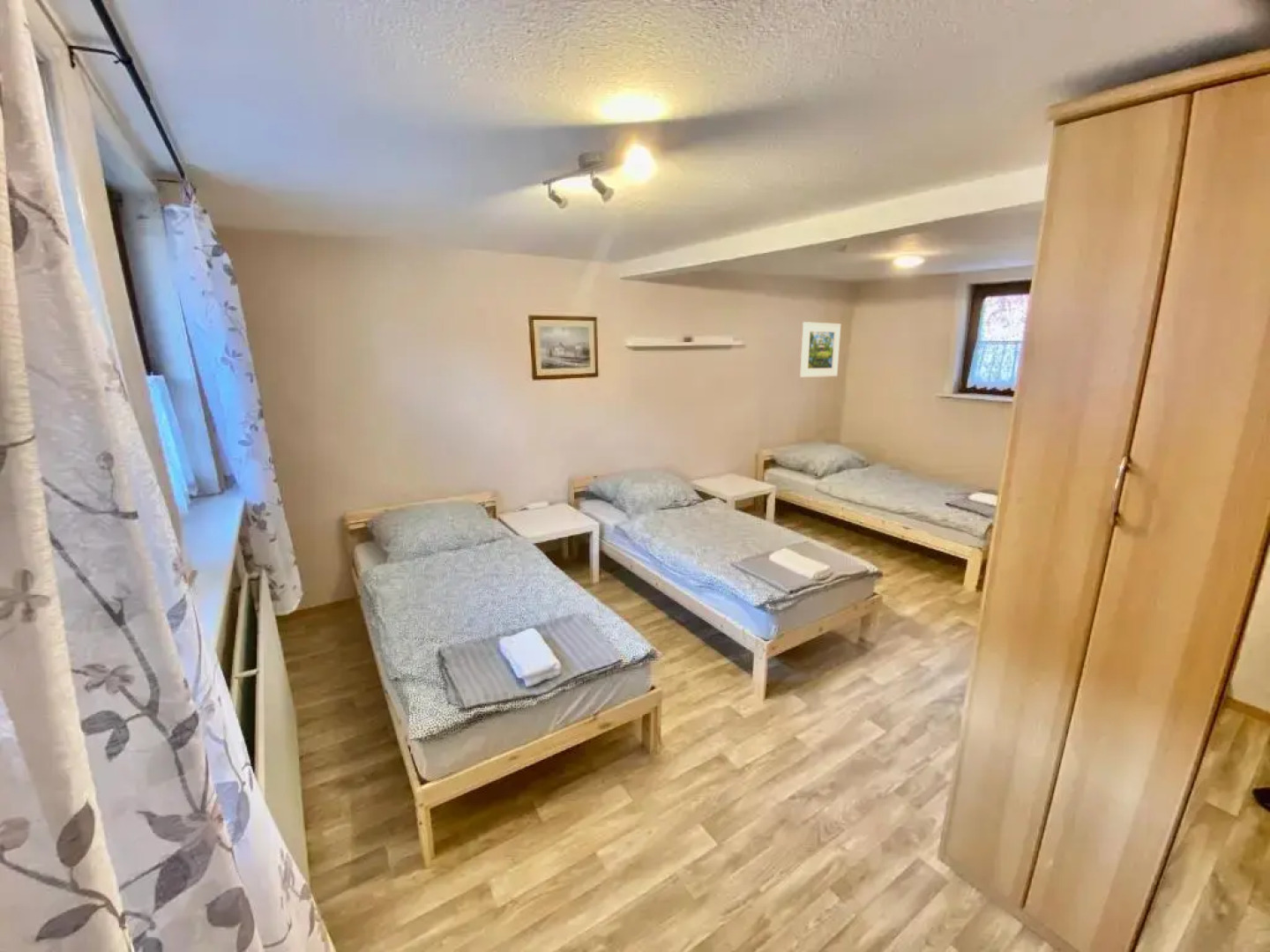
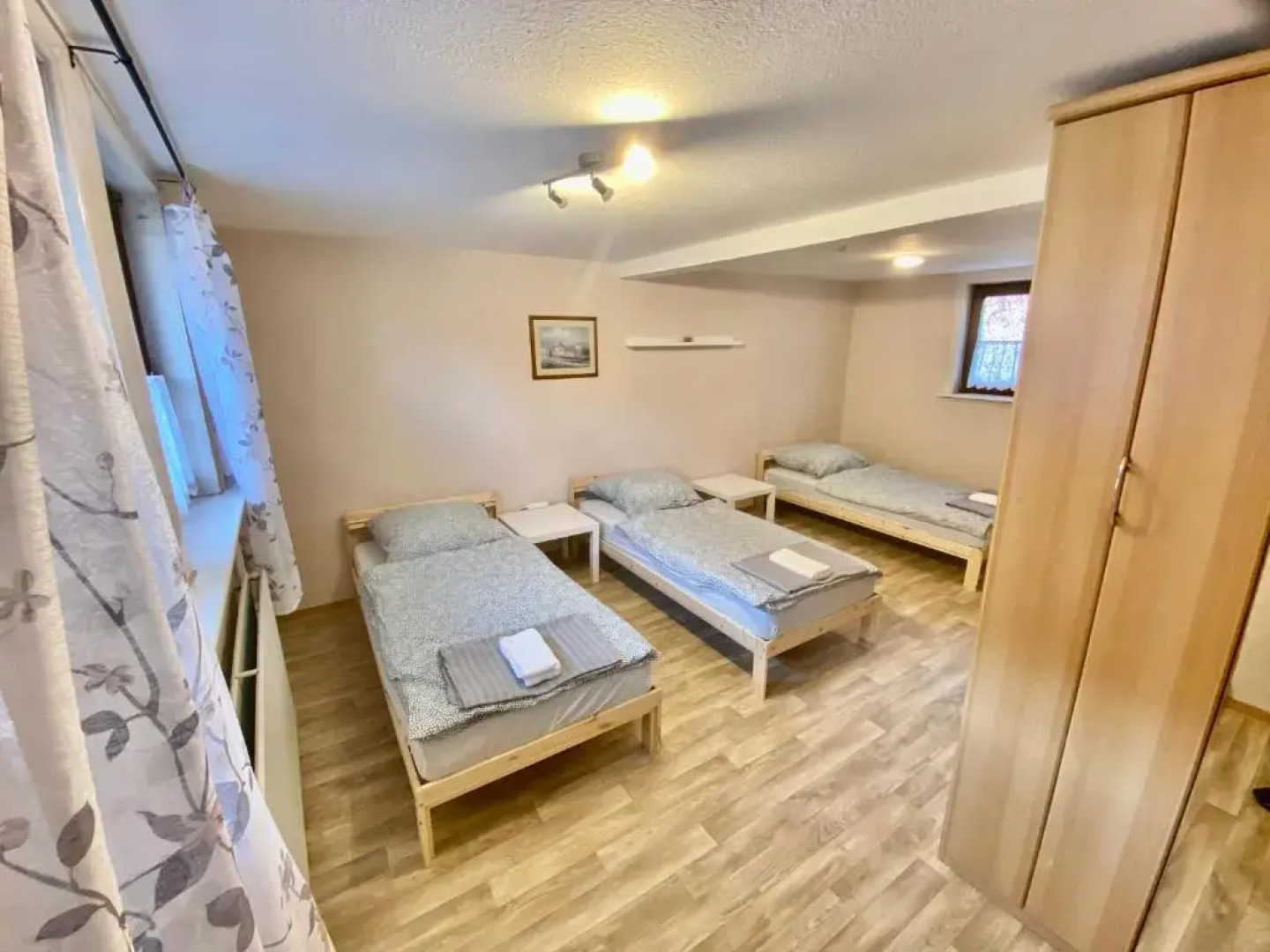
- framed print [799,321,841,378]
